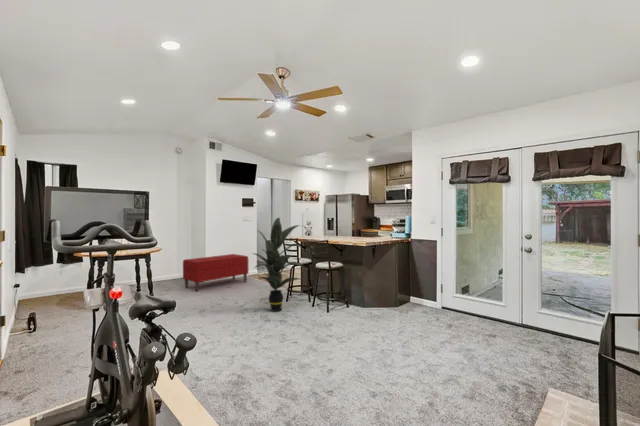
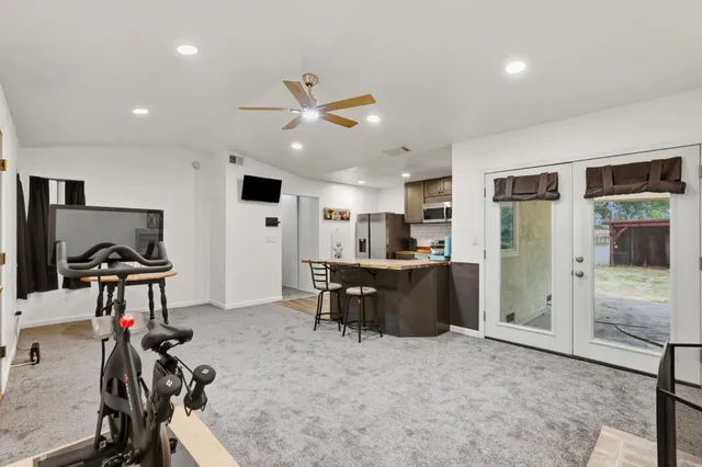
- bench [182,253,249,293]
- indoor plant [251,217,307,313]
